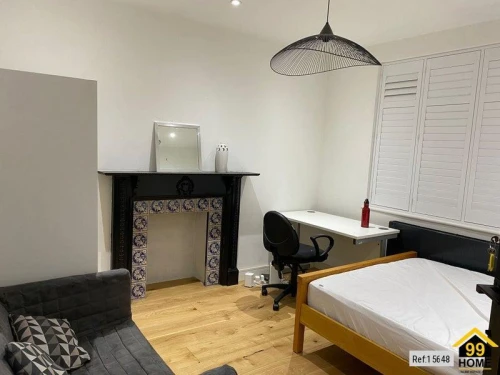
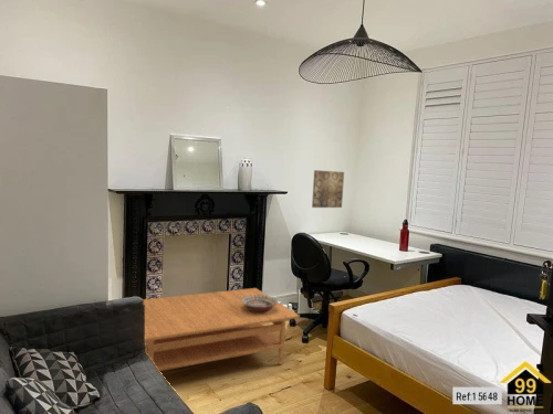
+ wall art [311,169,345,209]
+ coffee table [142,287,301,372]
+ decorative bowl [241,295,279,312]
